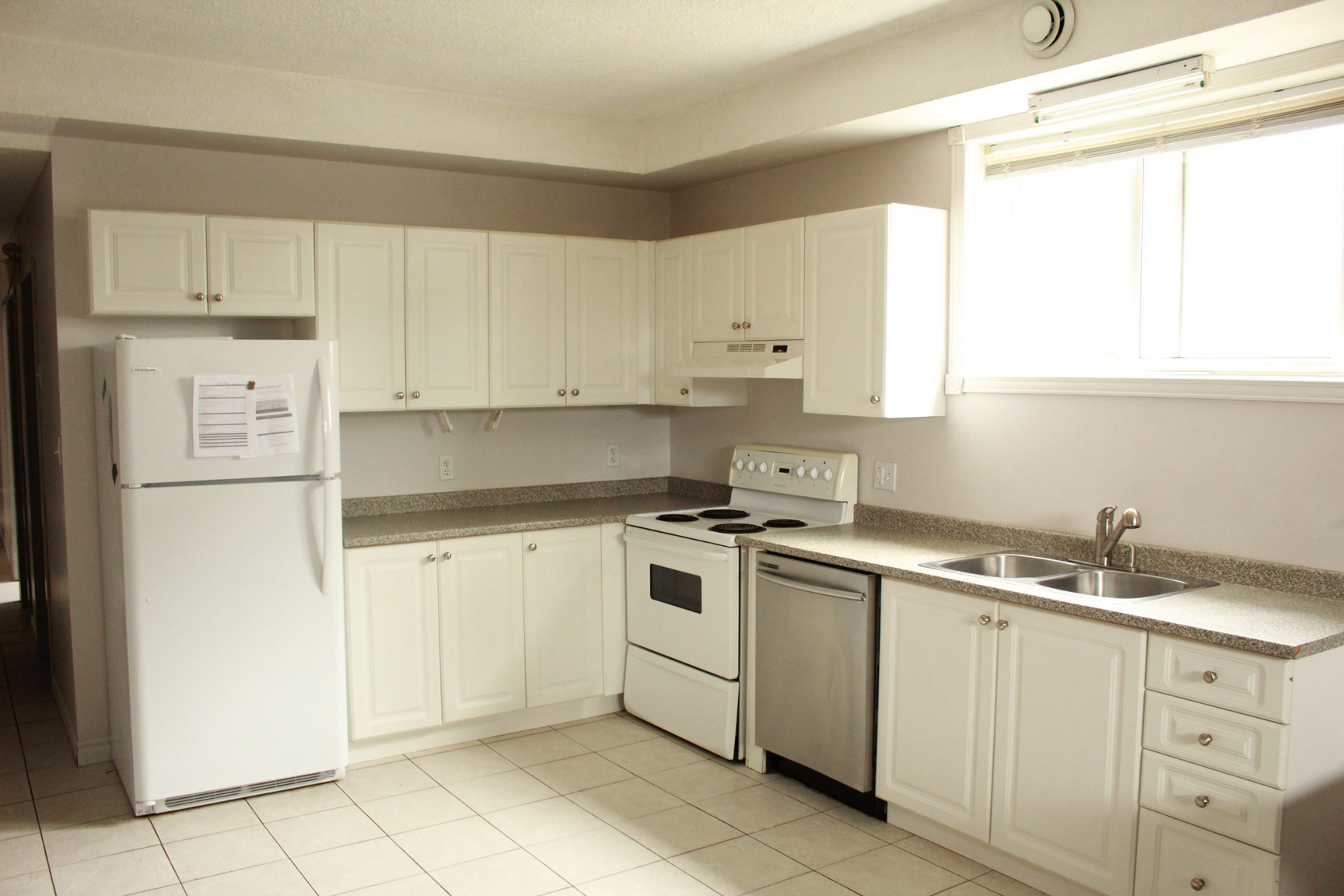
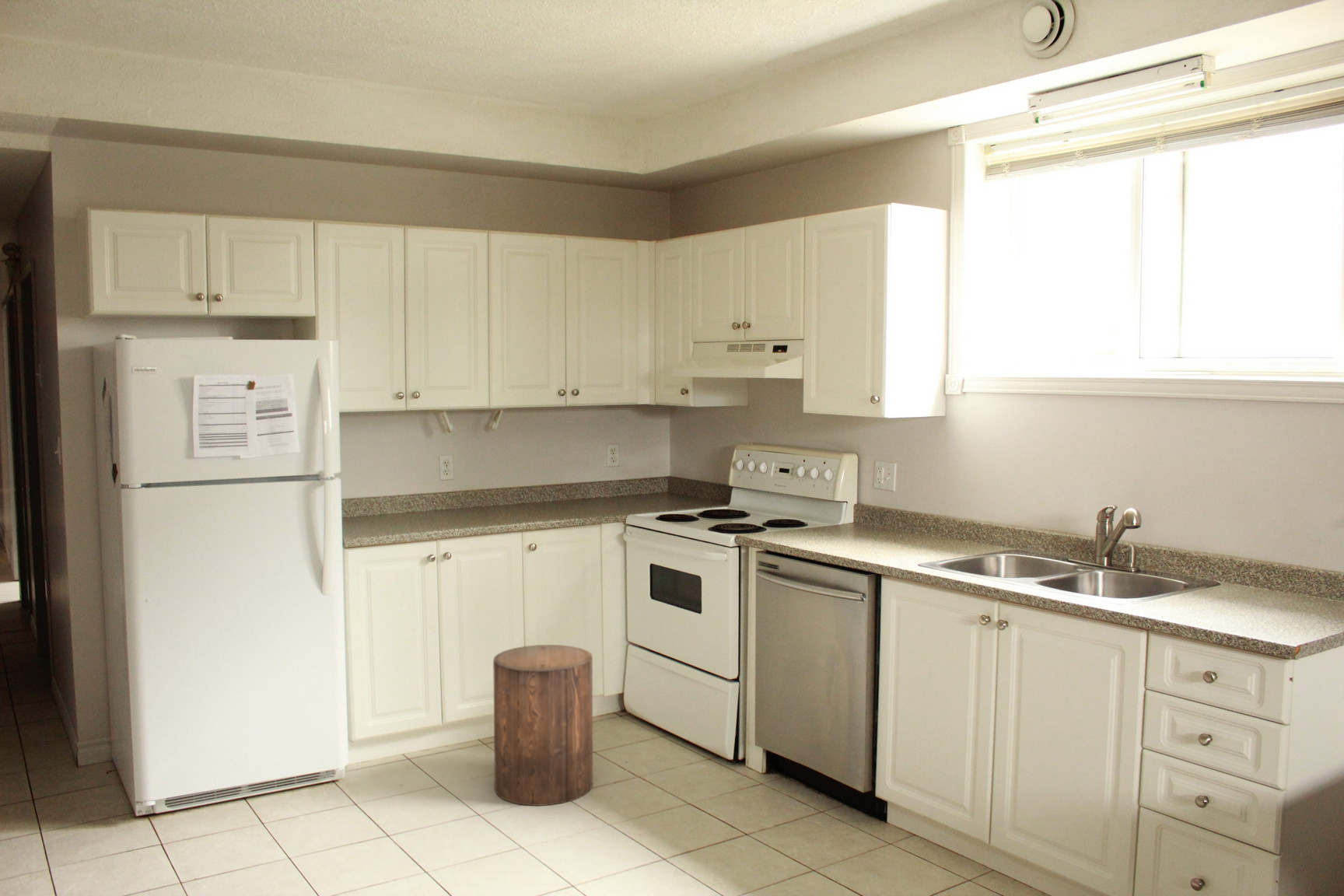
+ stool [492,644,593,807]
